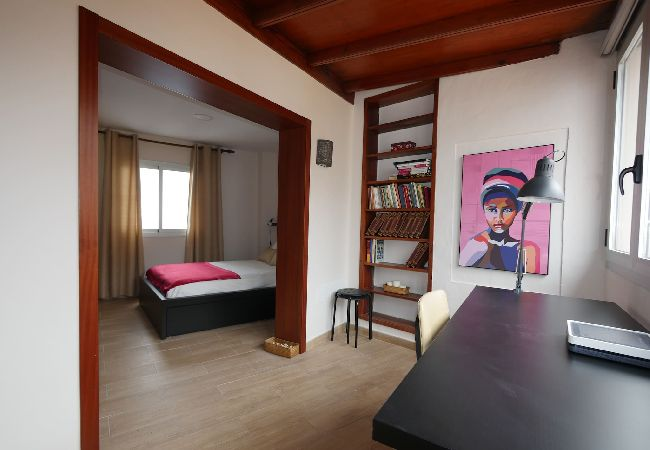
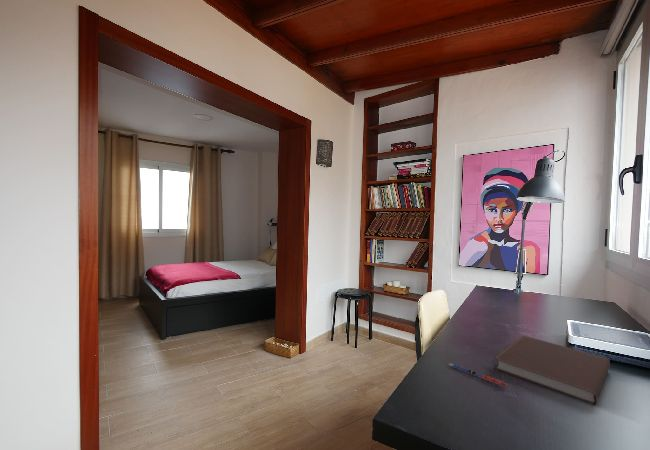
+ pen [448,362,508,388]
+ notebook [492,334,611,406]
